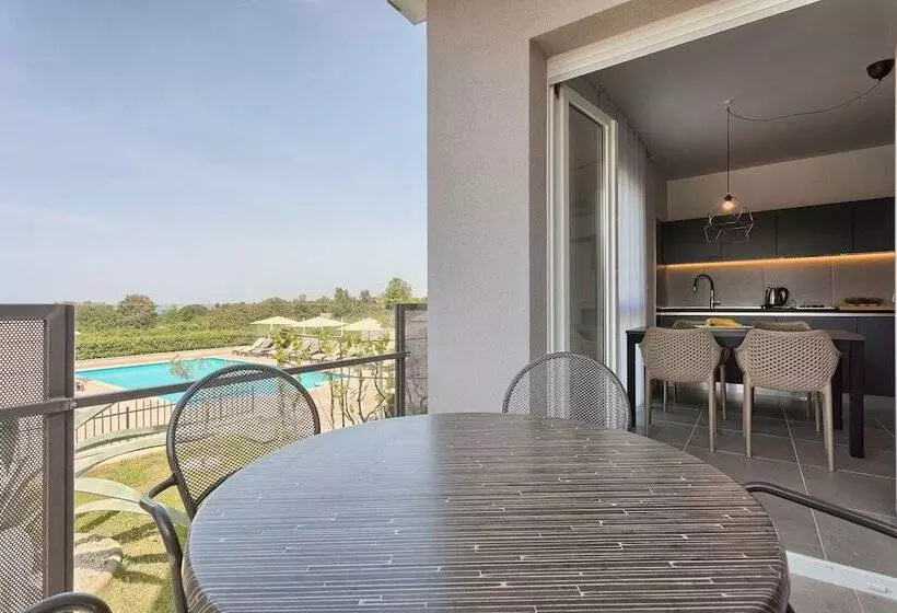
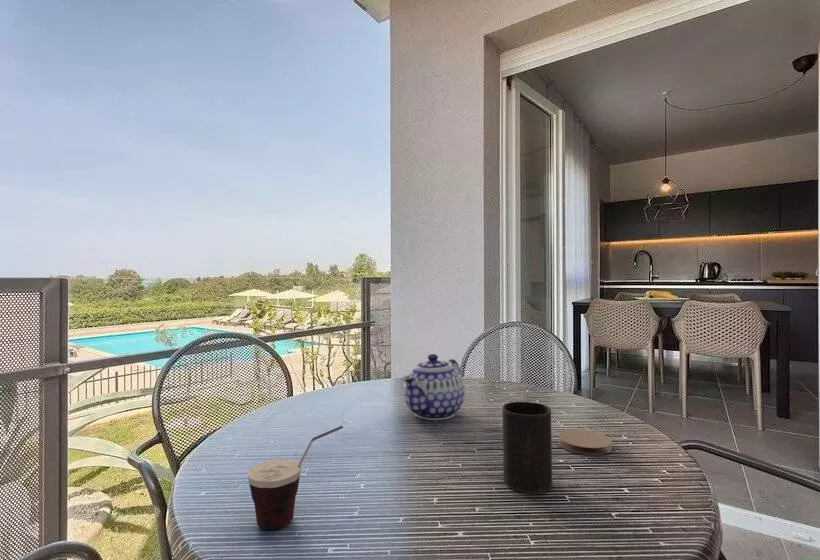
+ cup [501,401,553,494]
+ coaster [557,429,613,456]
+ cup [246,425,344,530]
+ teapot [401,353,466,421]
